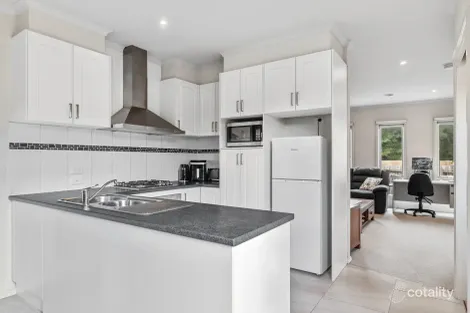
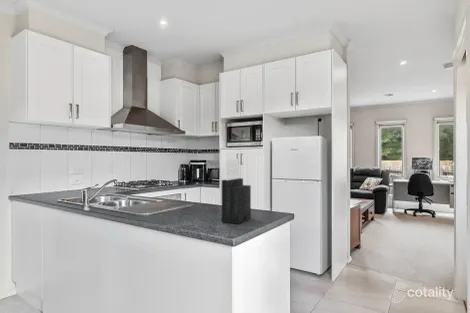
+ knife block [221,158,252,225]
